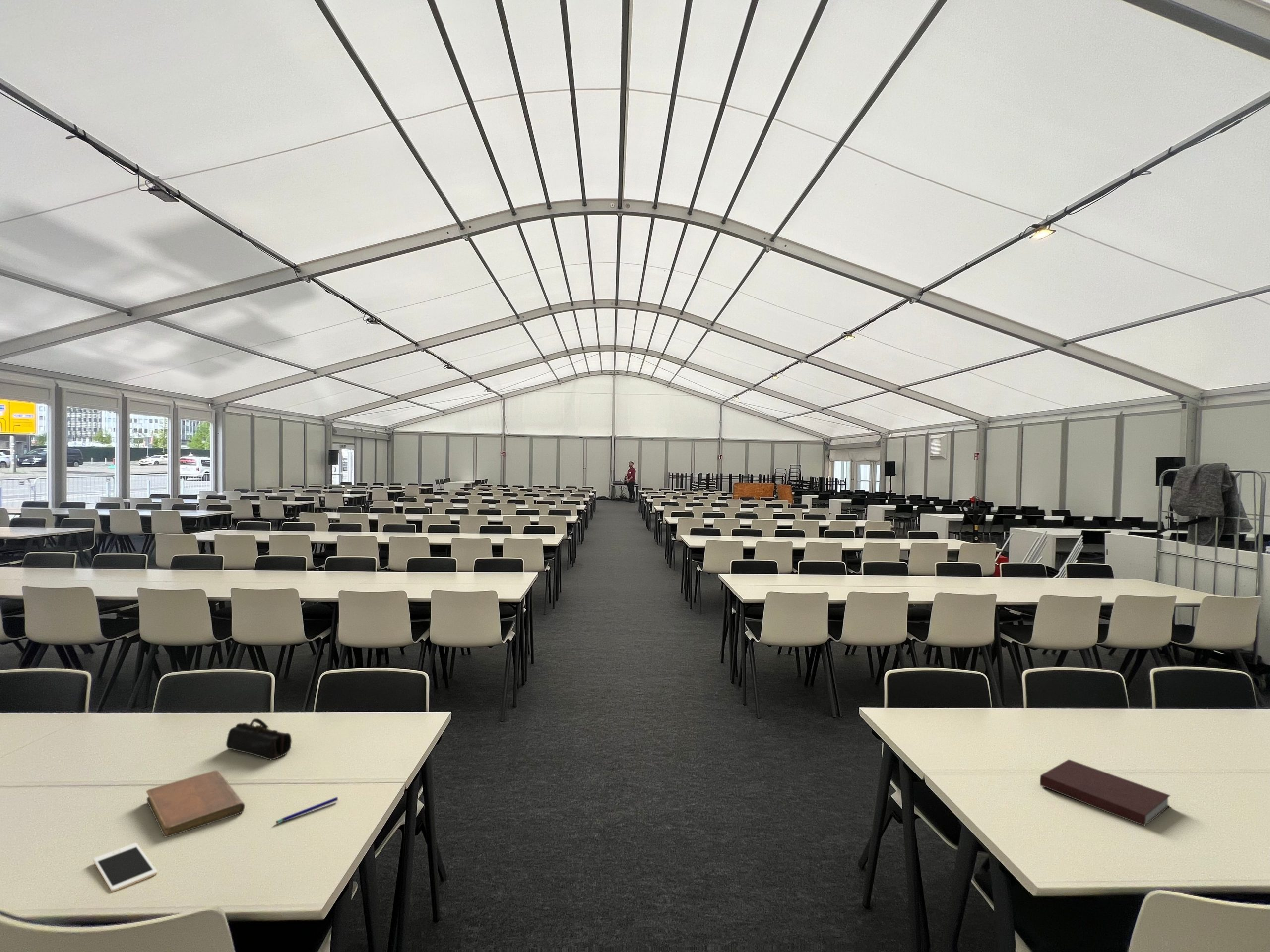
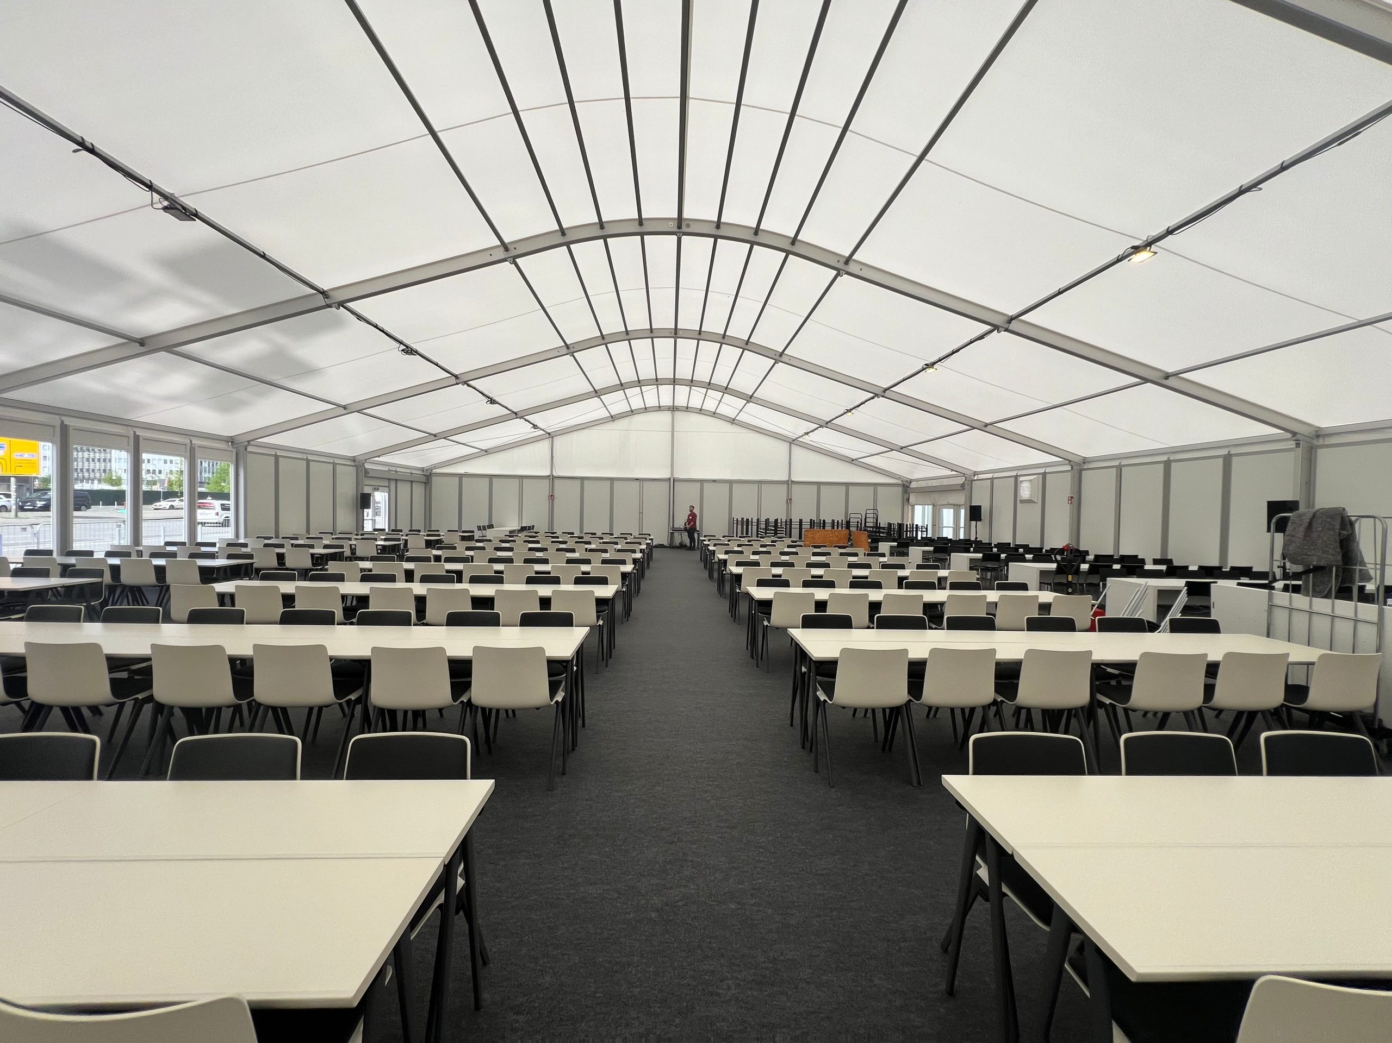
- cell phone [93,842,158,892]
- notebook [146,770,245,838]
- notebook [1039,759,1171,827]
- pen [275,796,338,824]
- pencil case [226,718,292,760]
